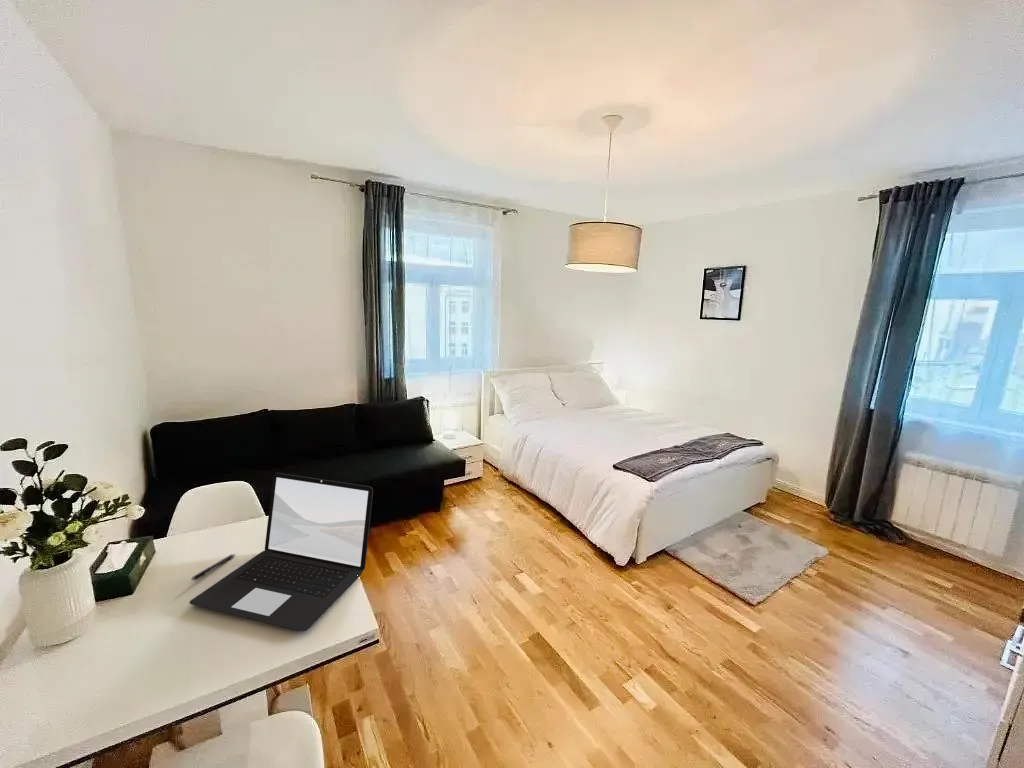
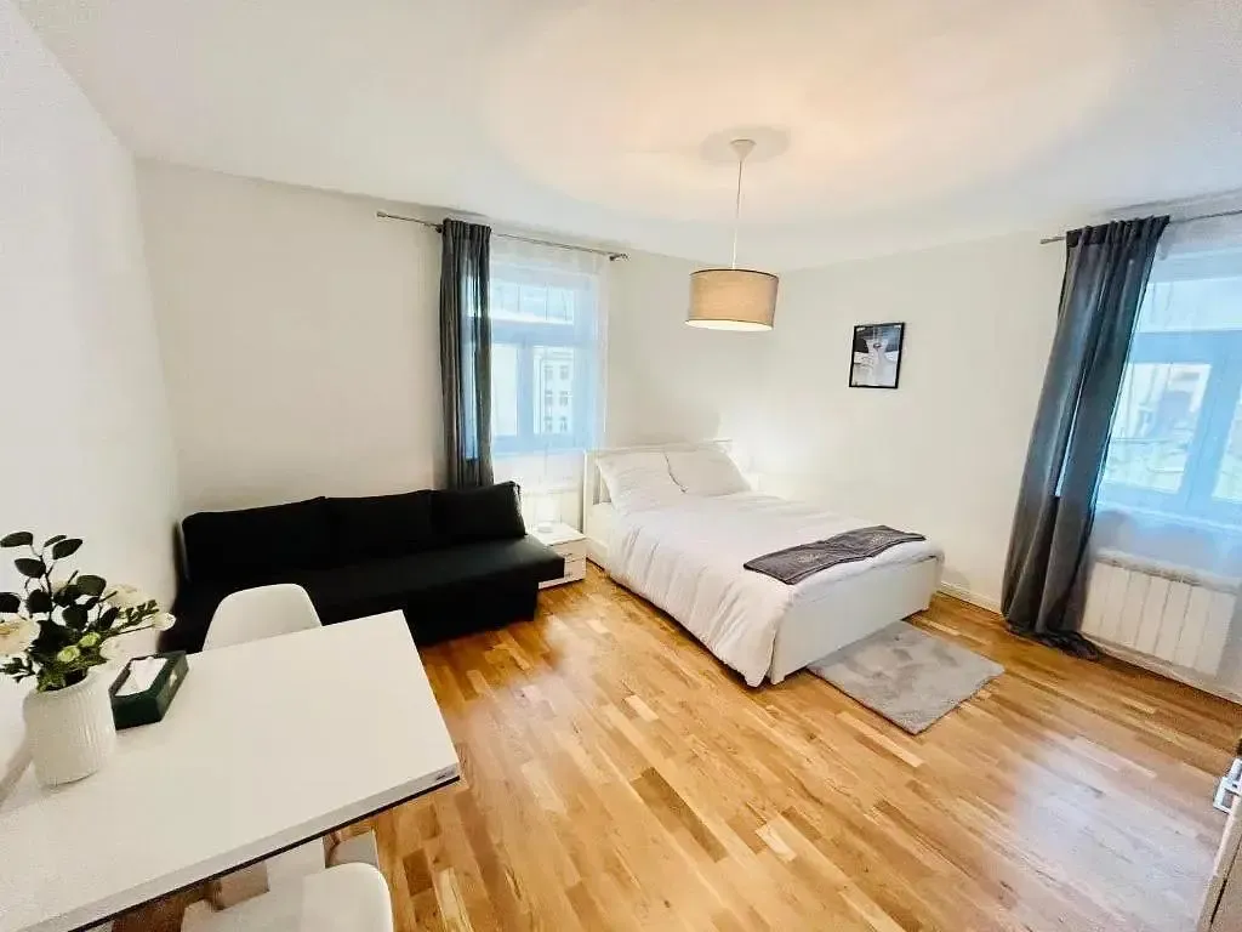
- laptop [189,472,374,632]
- pen [191,553,236,581]
